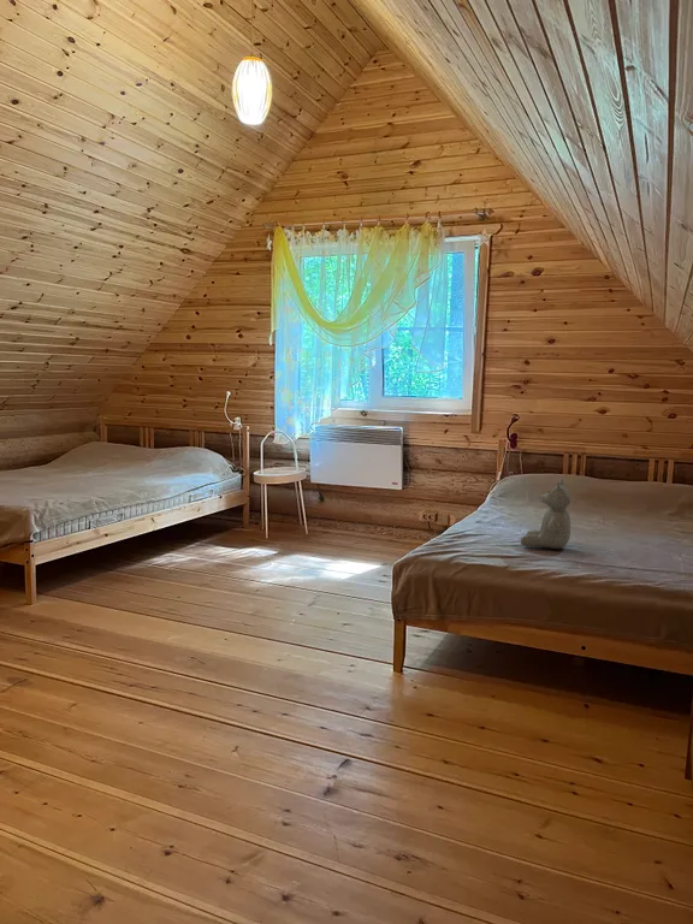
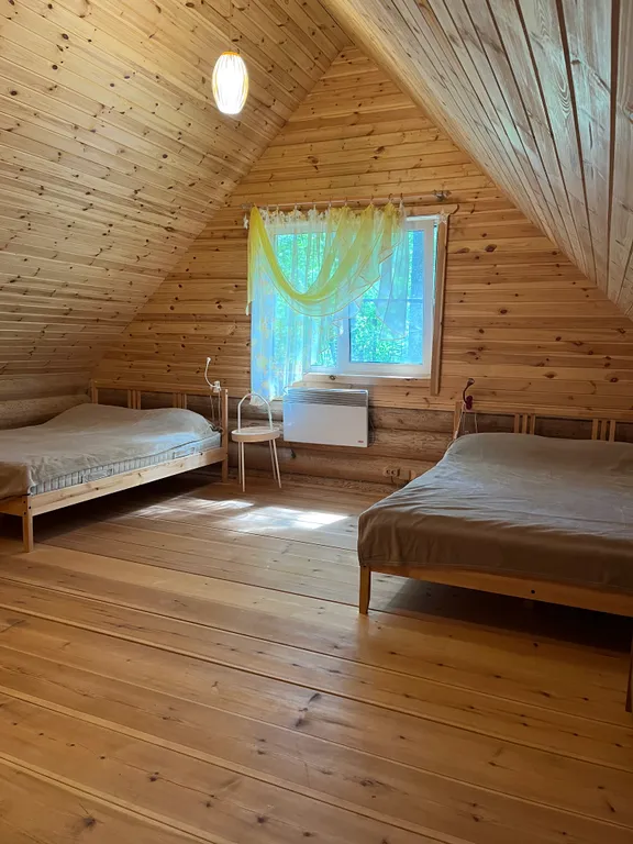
- teddy bear [520,478,573,550]
